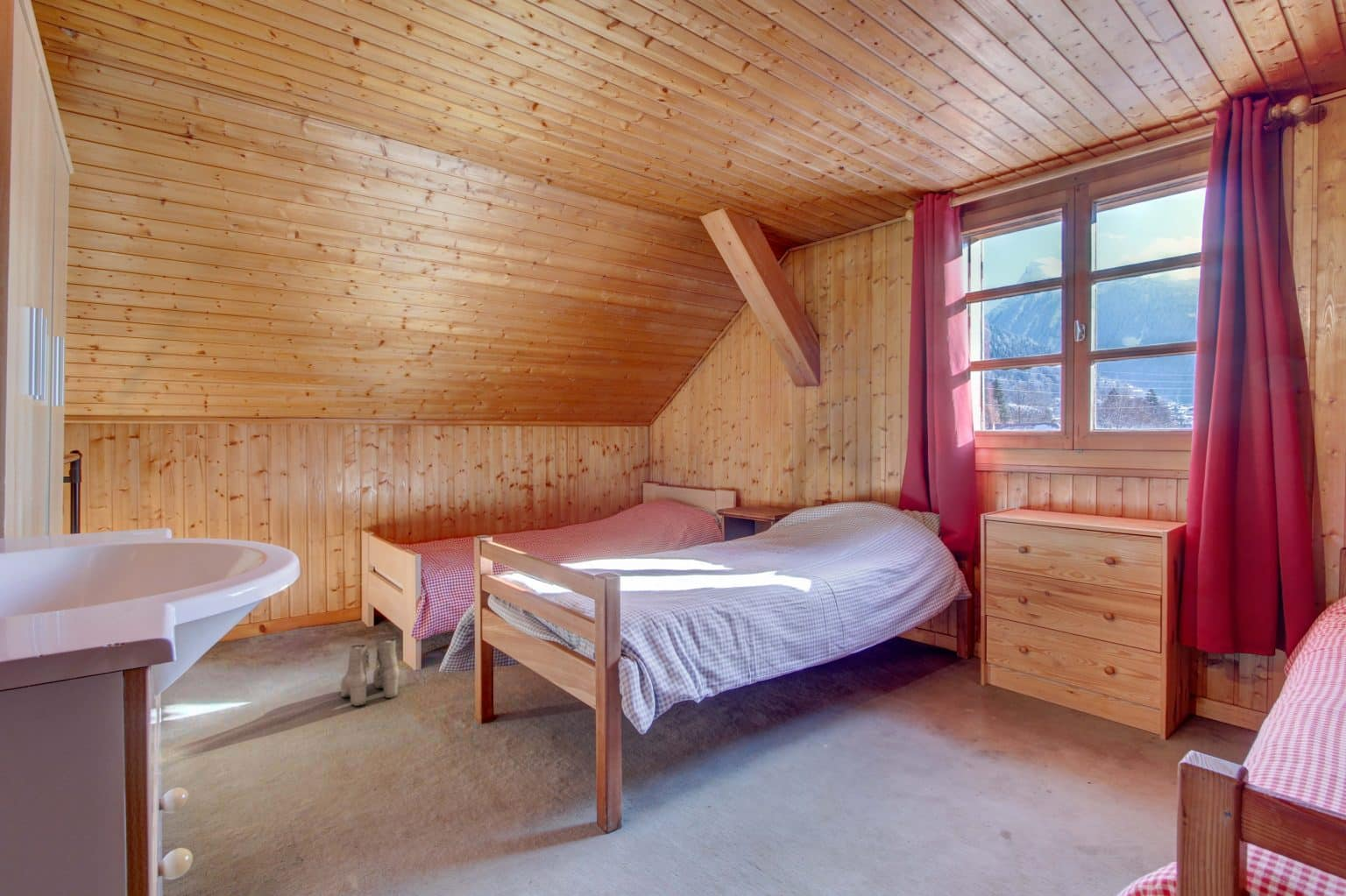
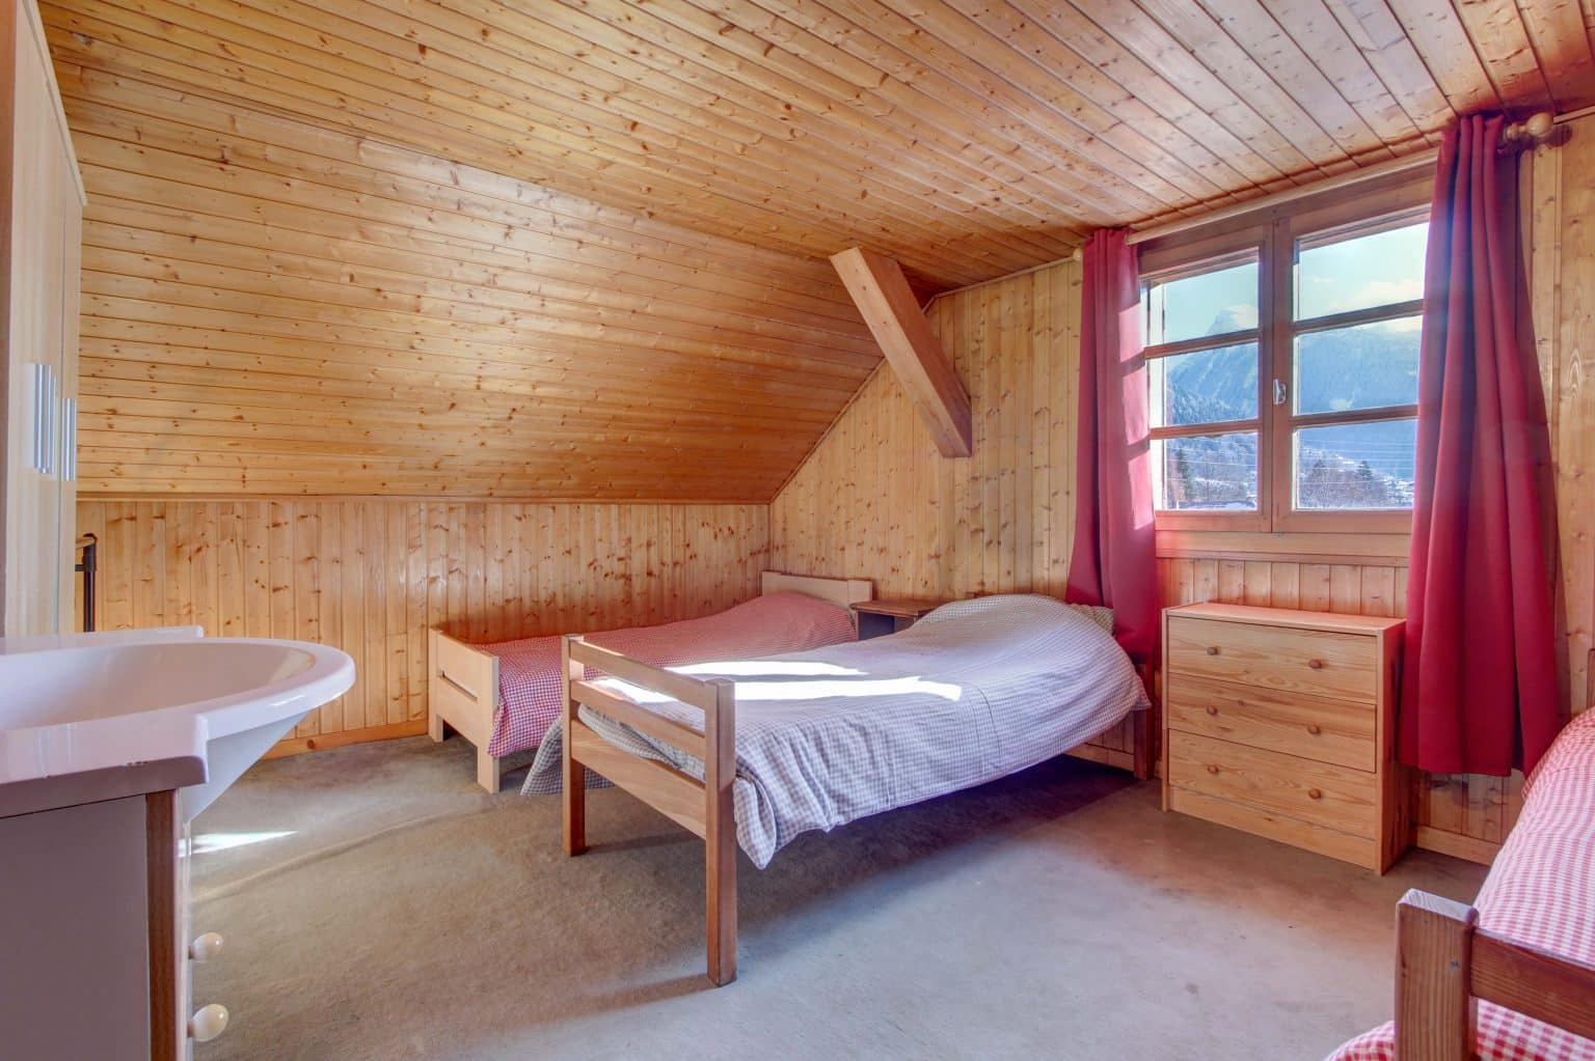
- boots [340,638,400,707]
